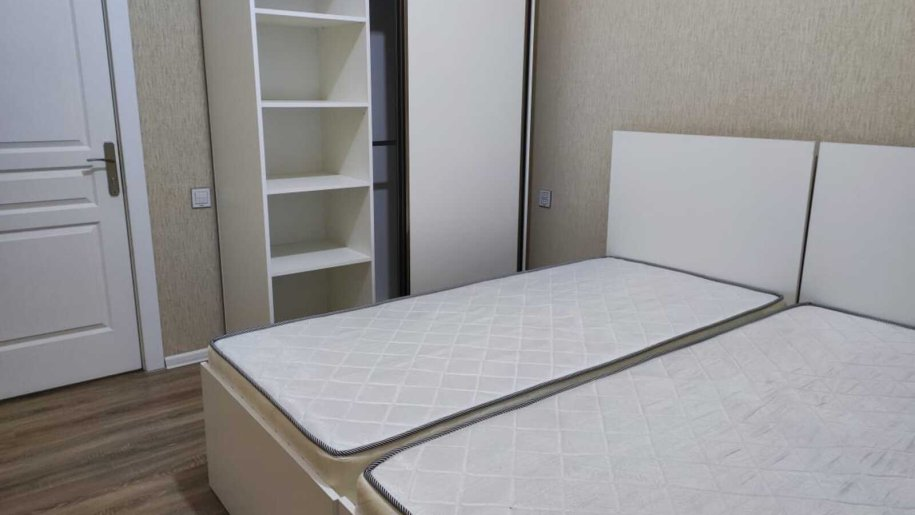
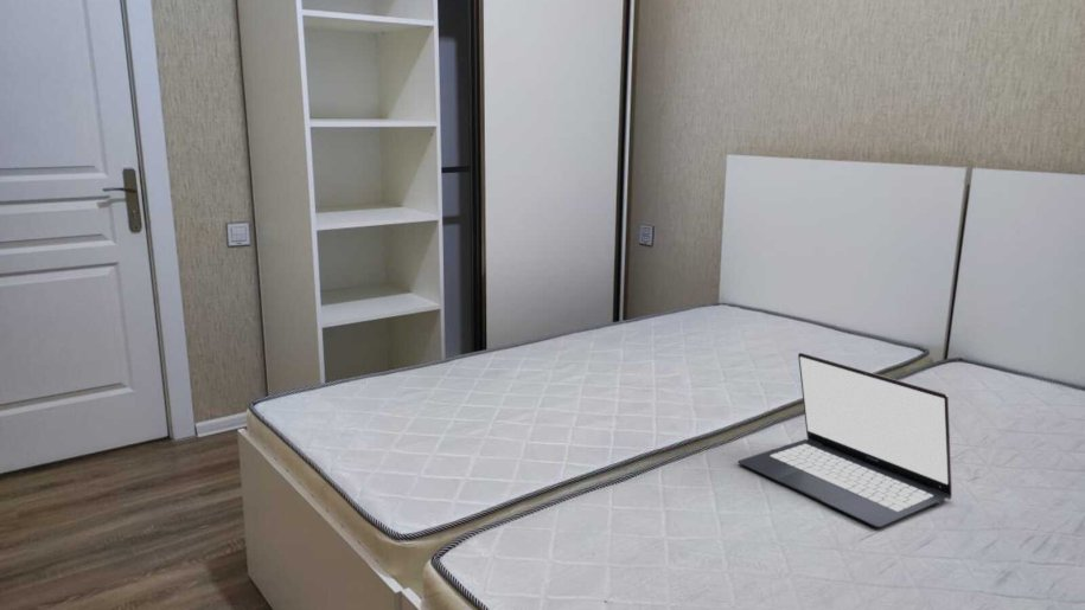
+ laptop [736,352,953,528]
